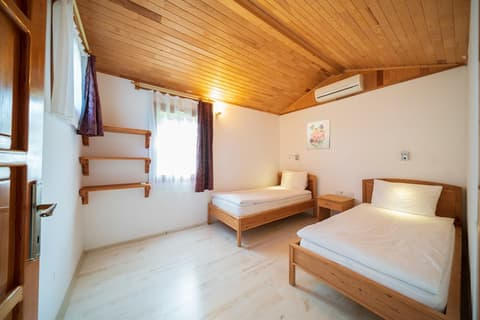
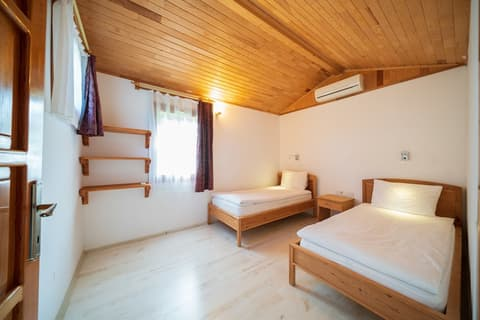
- wall art [306,119,331,151]
